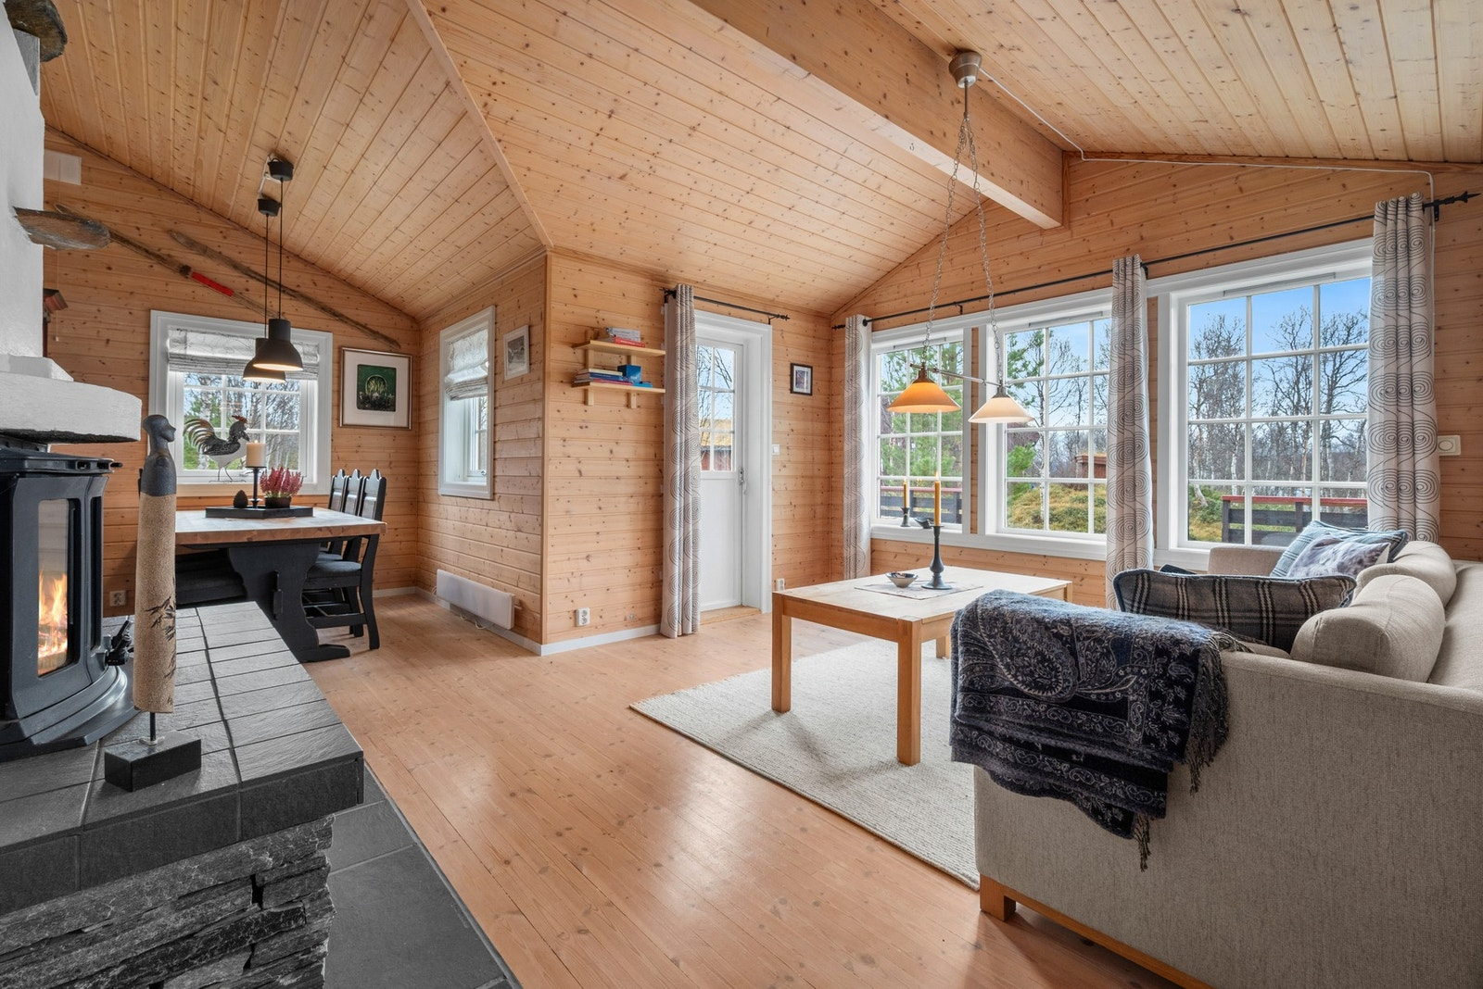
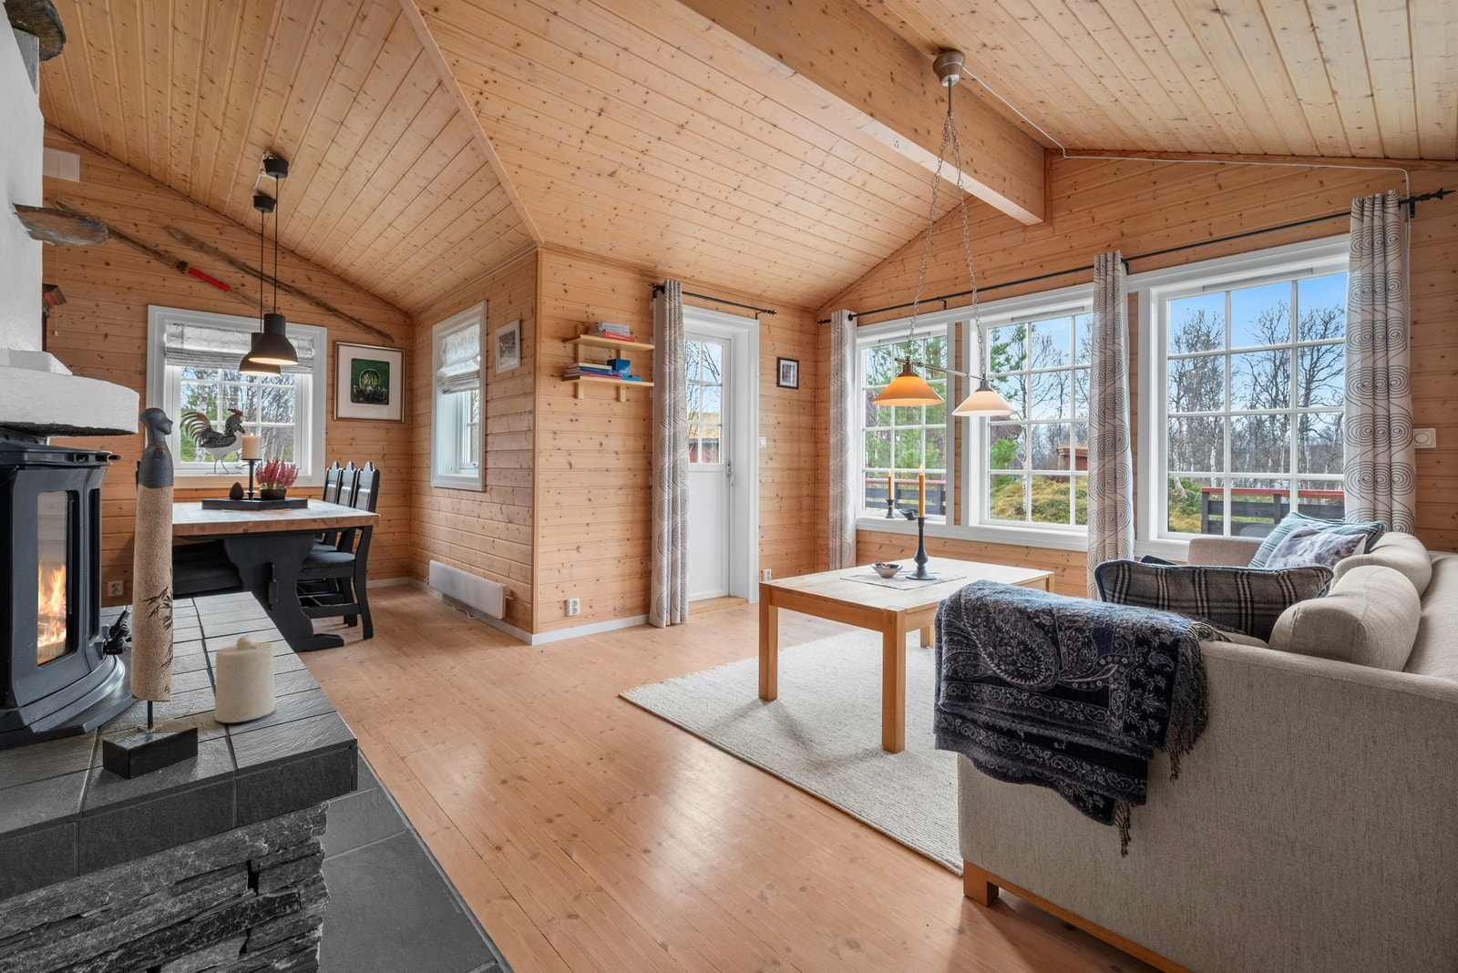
+ candle [214,633,276,723]
